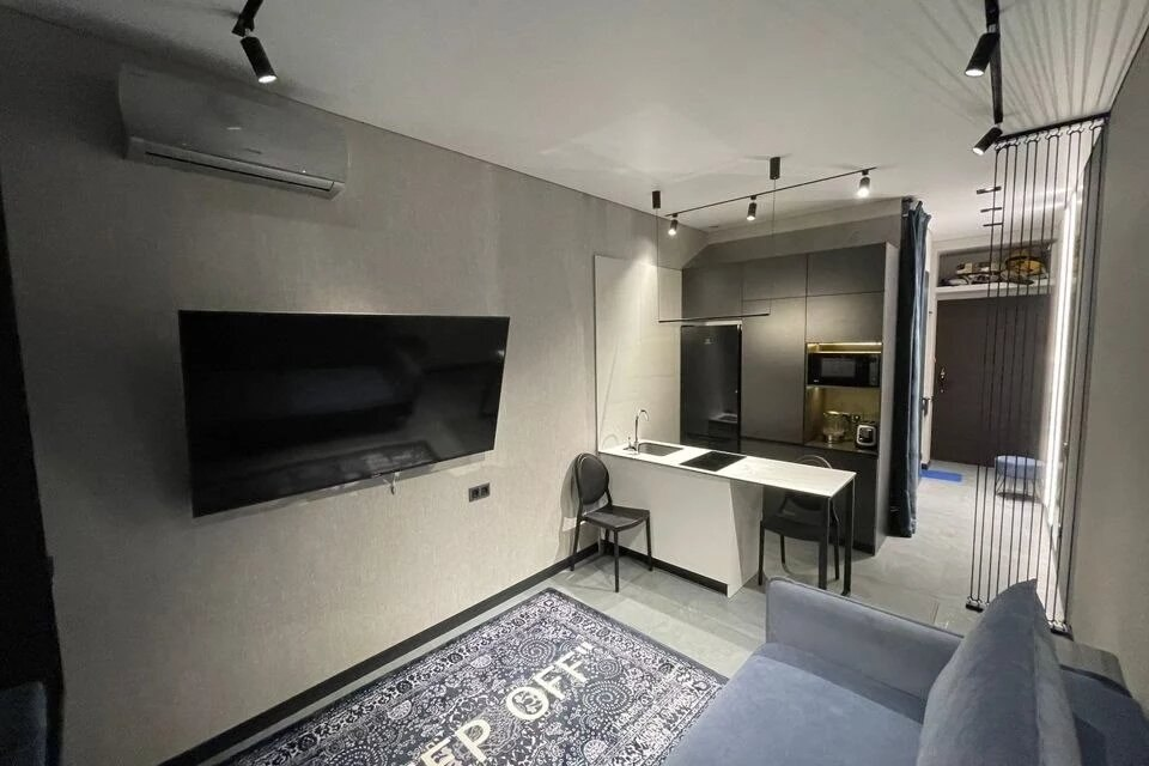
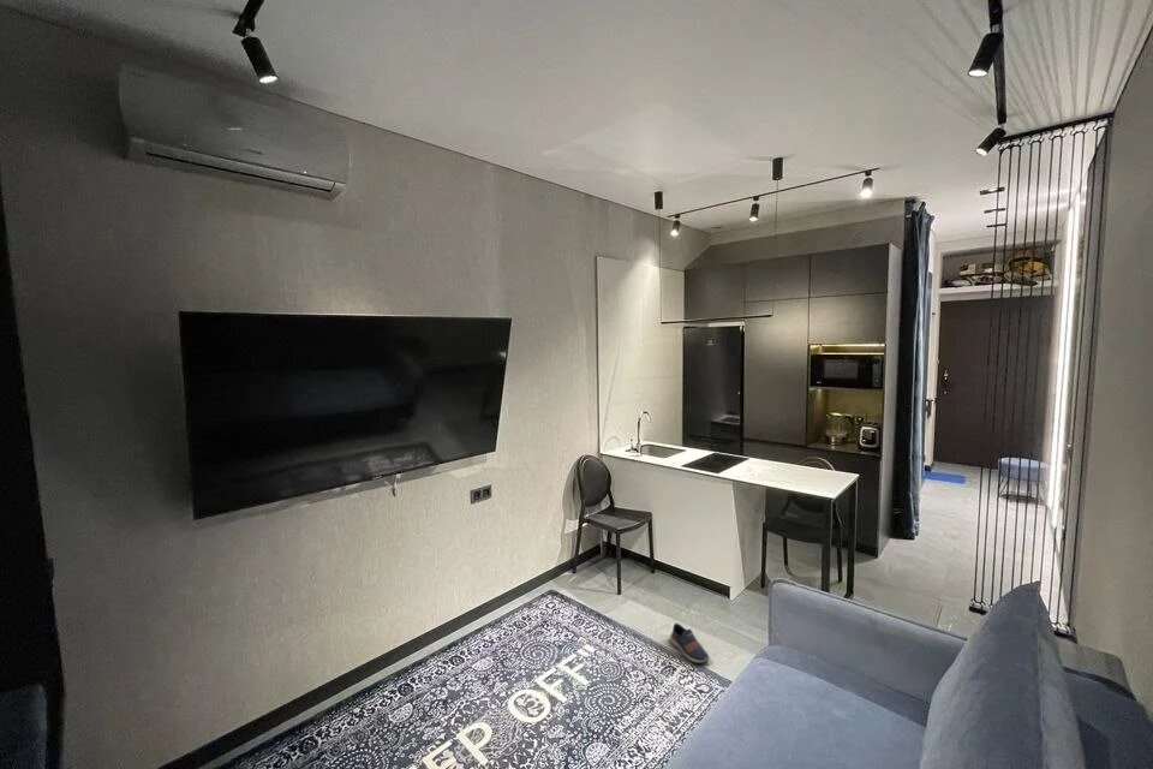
+ shoe [669,622,711,664]
